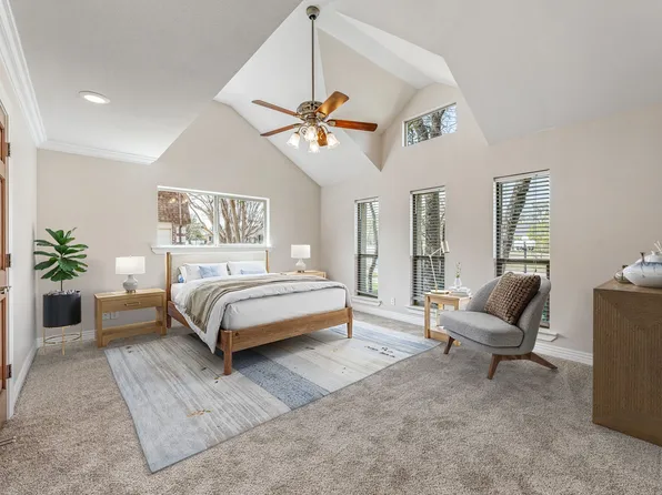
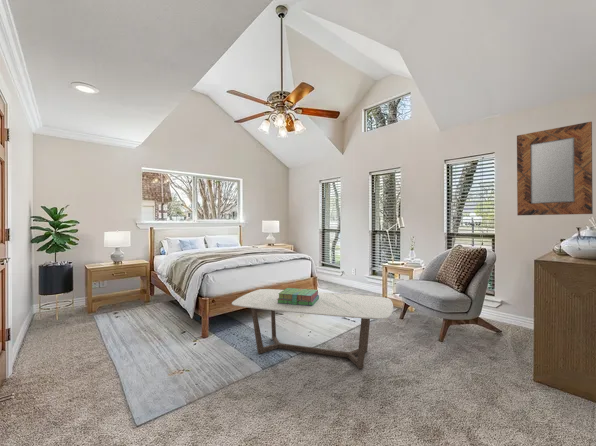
+ stack of books [277,287,319,306]
+ home mirror [516,120,594,216]
+ coffee table [231,288,394,370]
